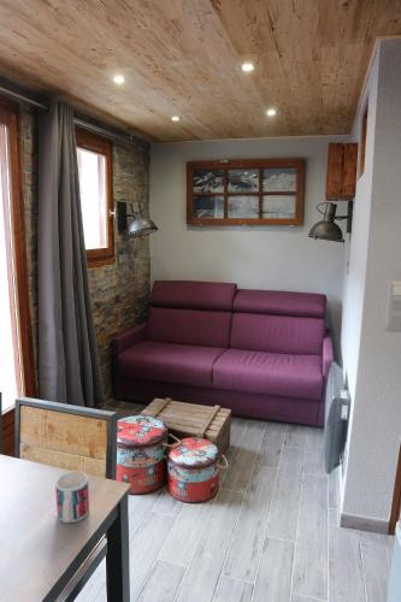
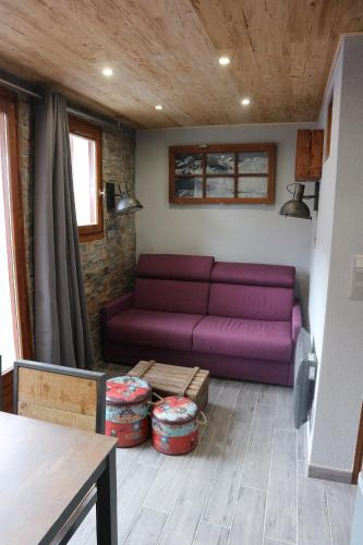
- mug [54,471,90,524]
